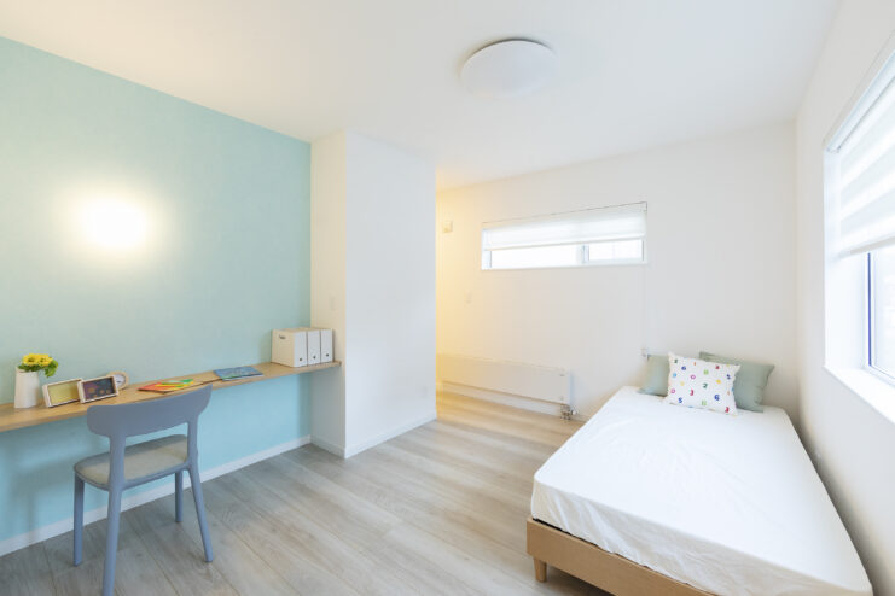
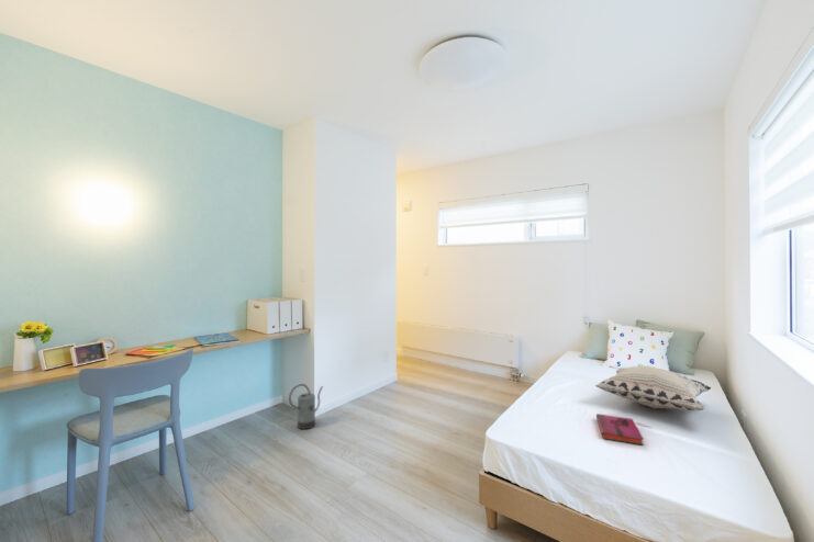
+ hardback book [595,413,645,447]
+ watering can [288,383,324,430]
+ decorative pillow [594,365,713,411]
